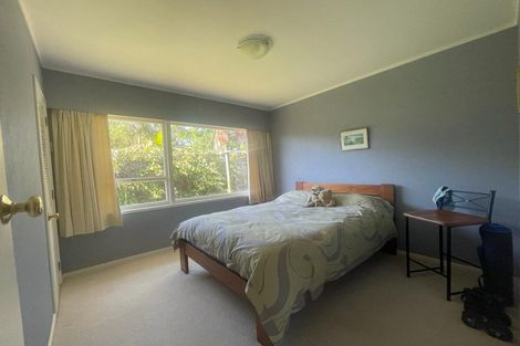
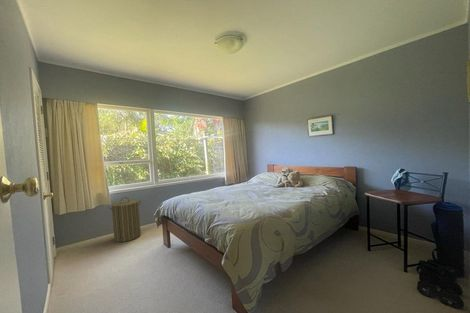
+ laundry hamper [107,196,142,243]
